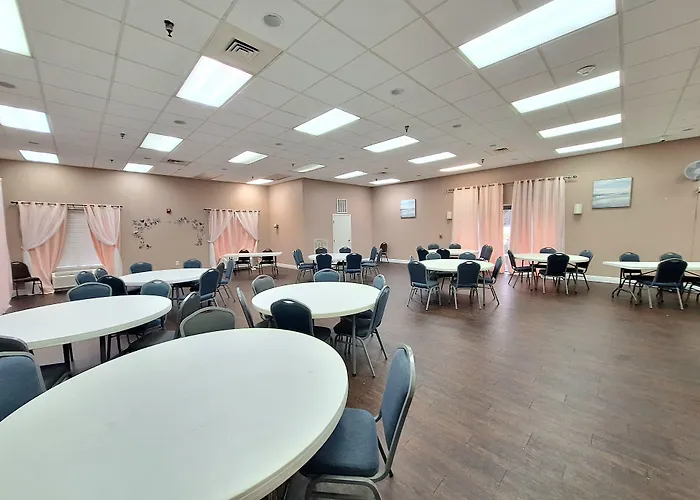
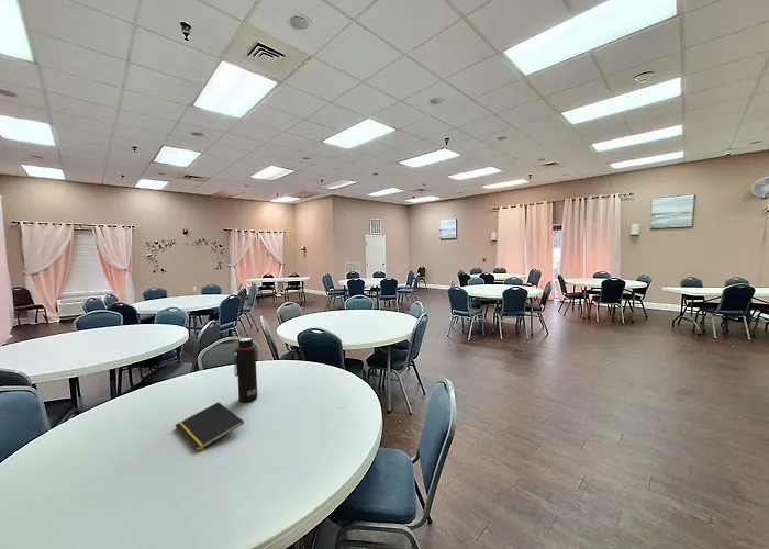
+ water bottle [233,337,258,403]
+ notepad [174,401,245,453]
